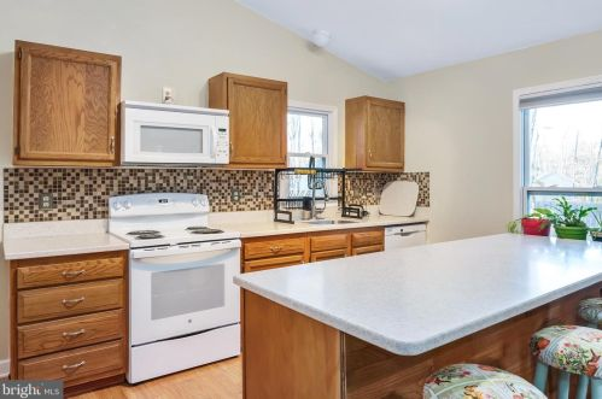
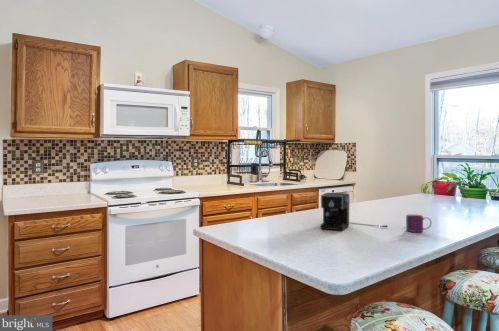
+ coffee maker [320,192,389,231]
+ mug [405,214,432,233]
